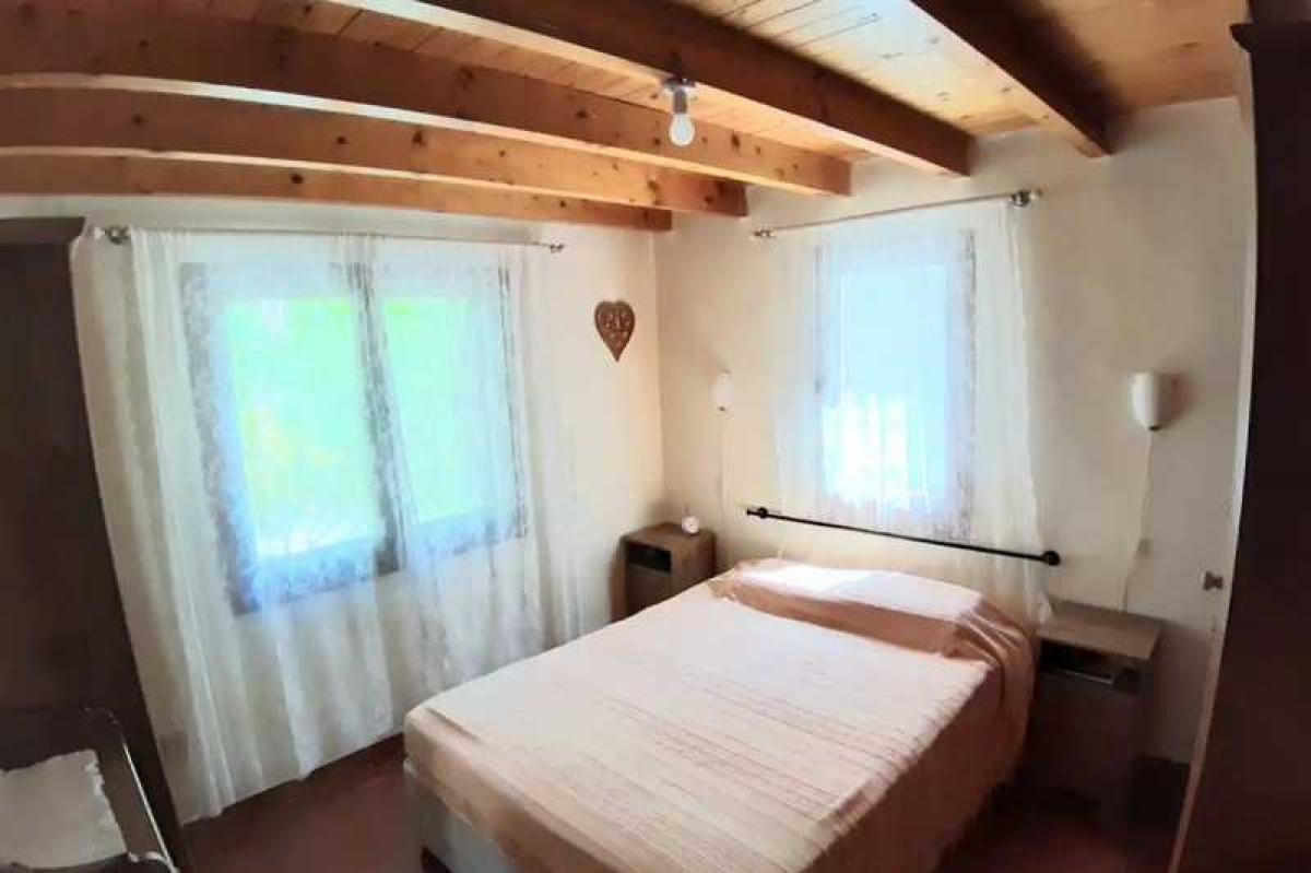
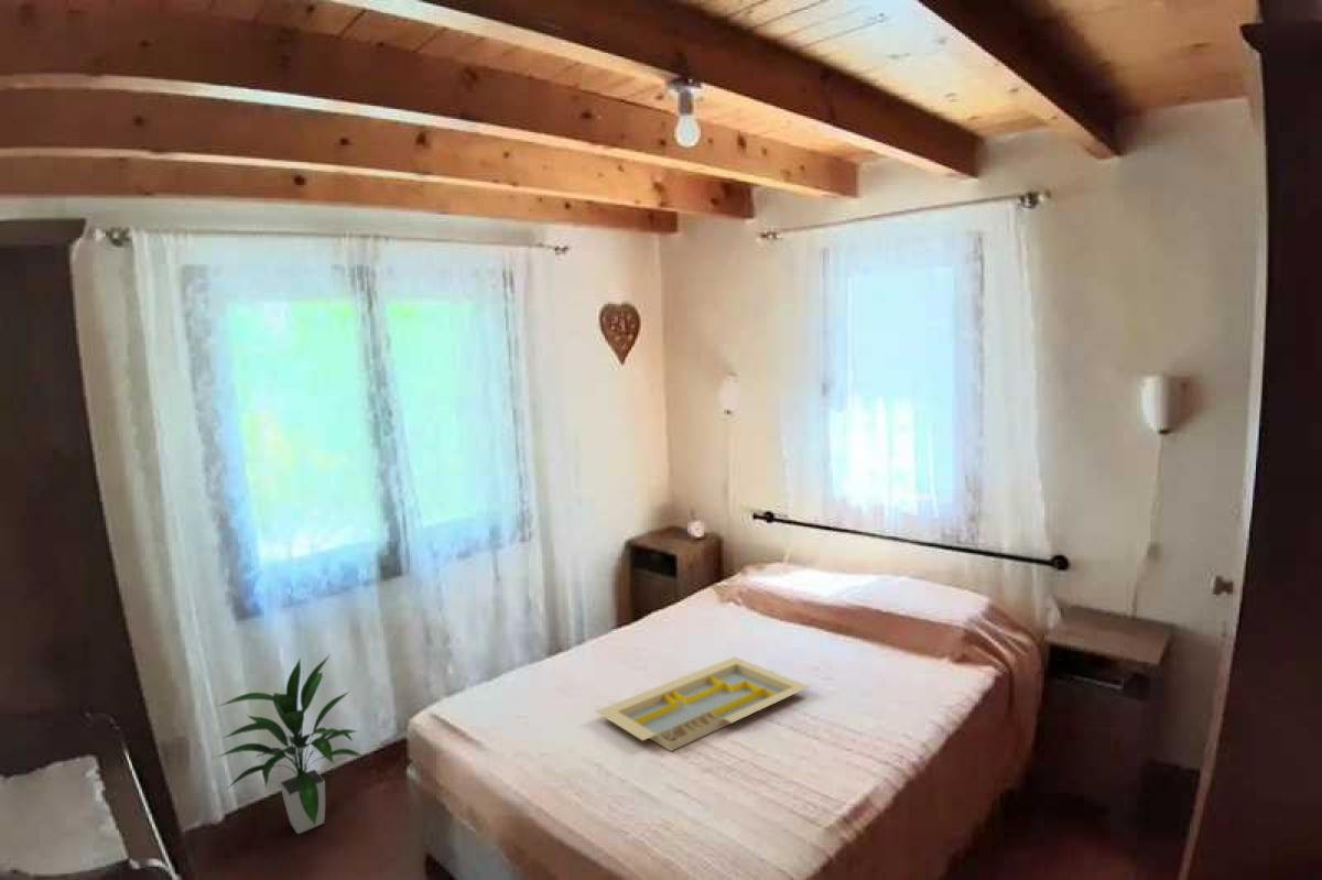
+ indoor plant [214,653,365,835]
+ serving tray [595,655,811,752]
